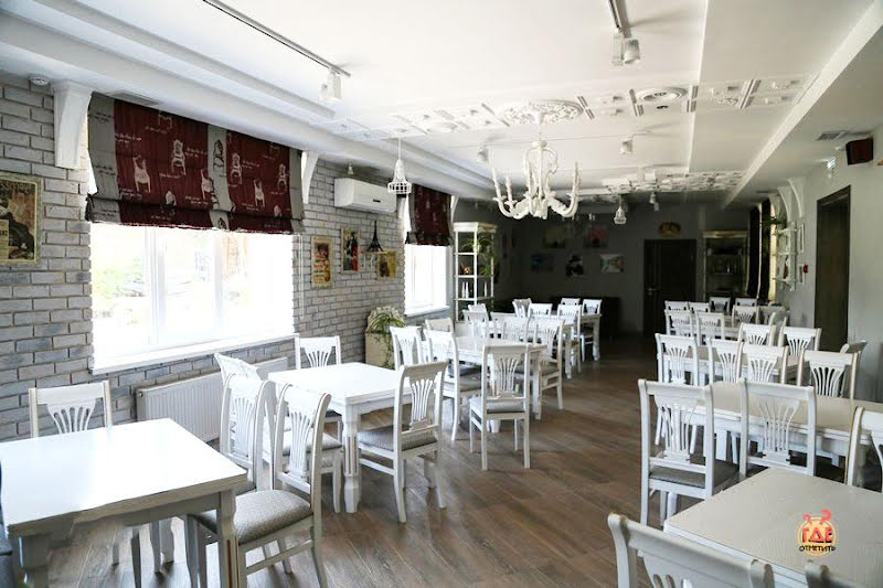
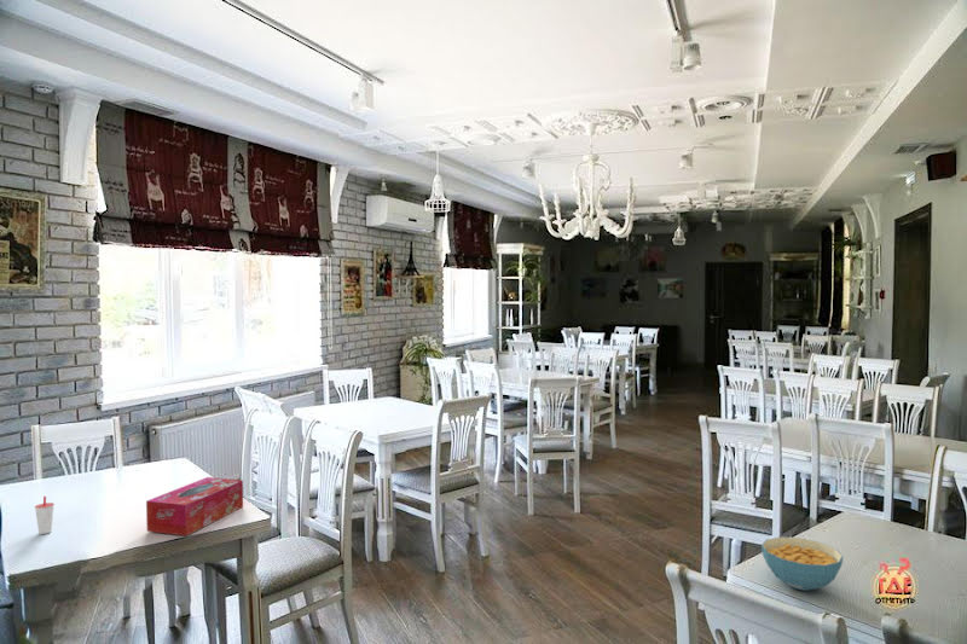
+ cup [34,495,56,535]
+ tissue box [145,476,244,536]
+ cereal bowl [760,535,845,592]
